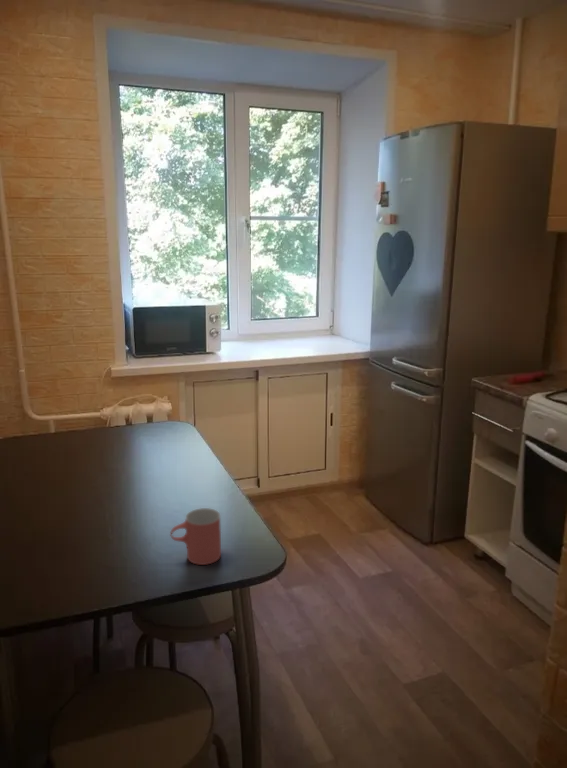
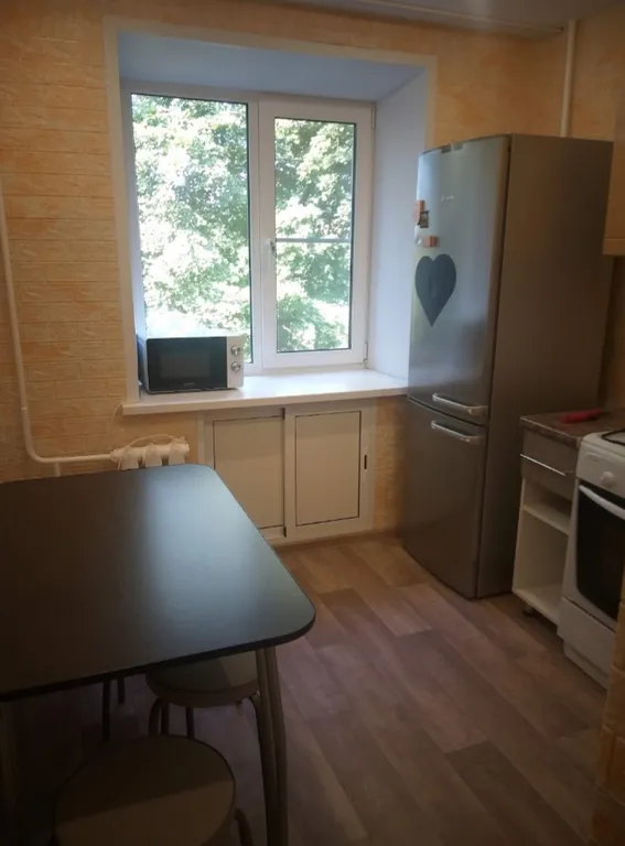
- cup [169,507,222,566]
